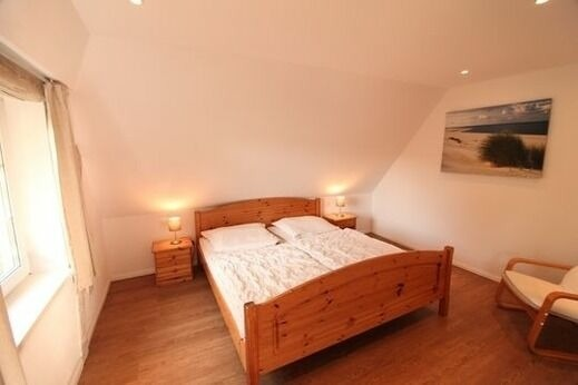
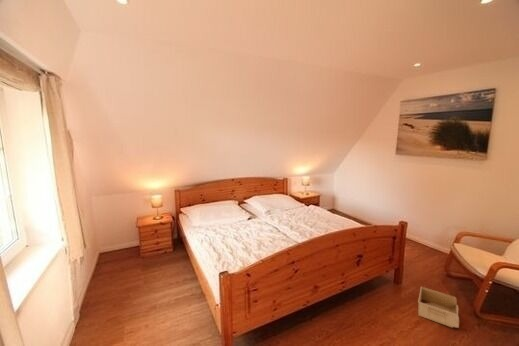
+ storage bin [417,286,460,329]
